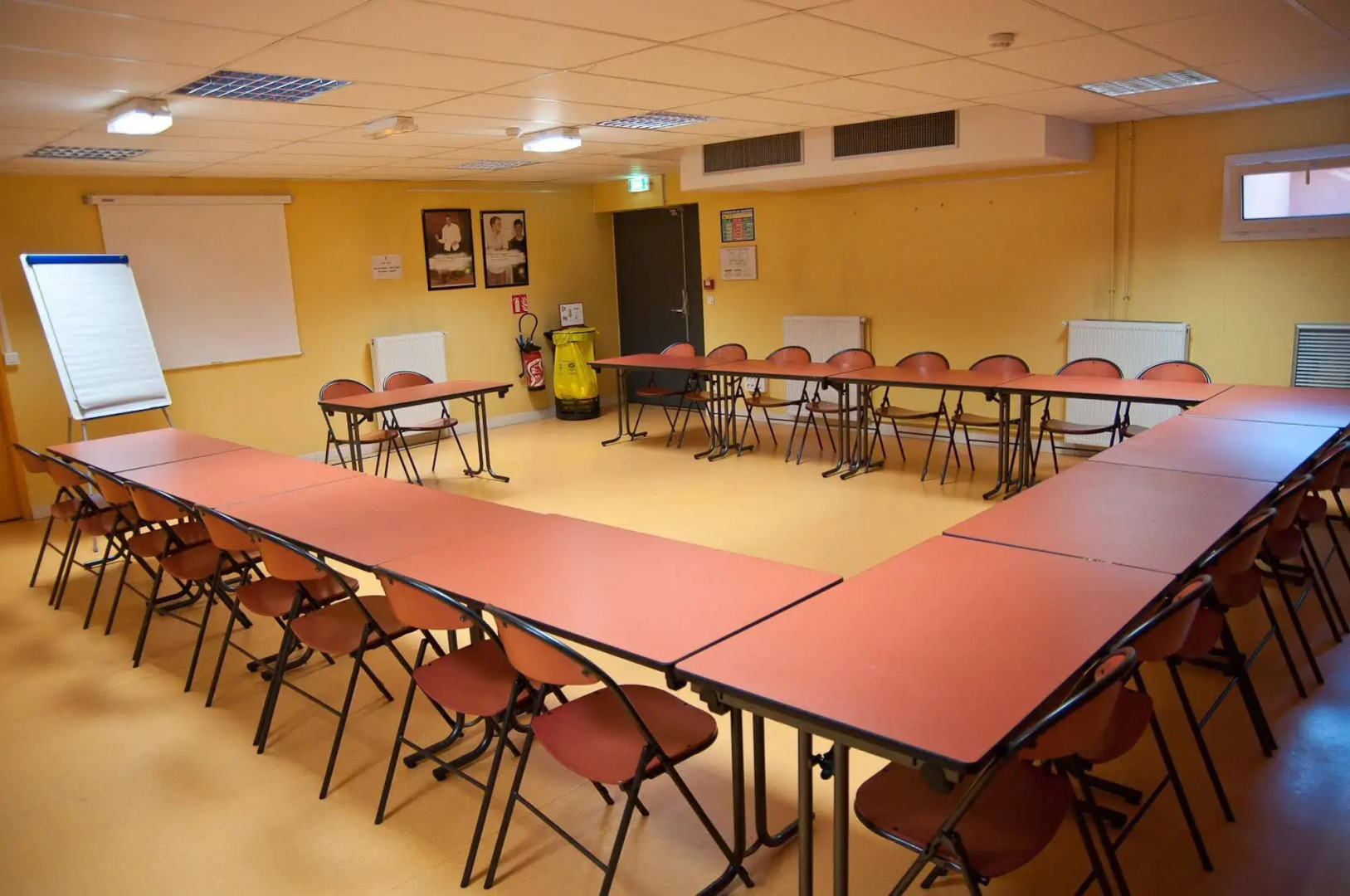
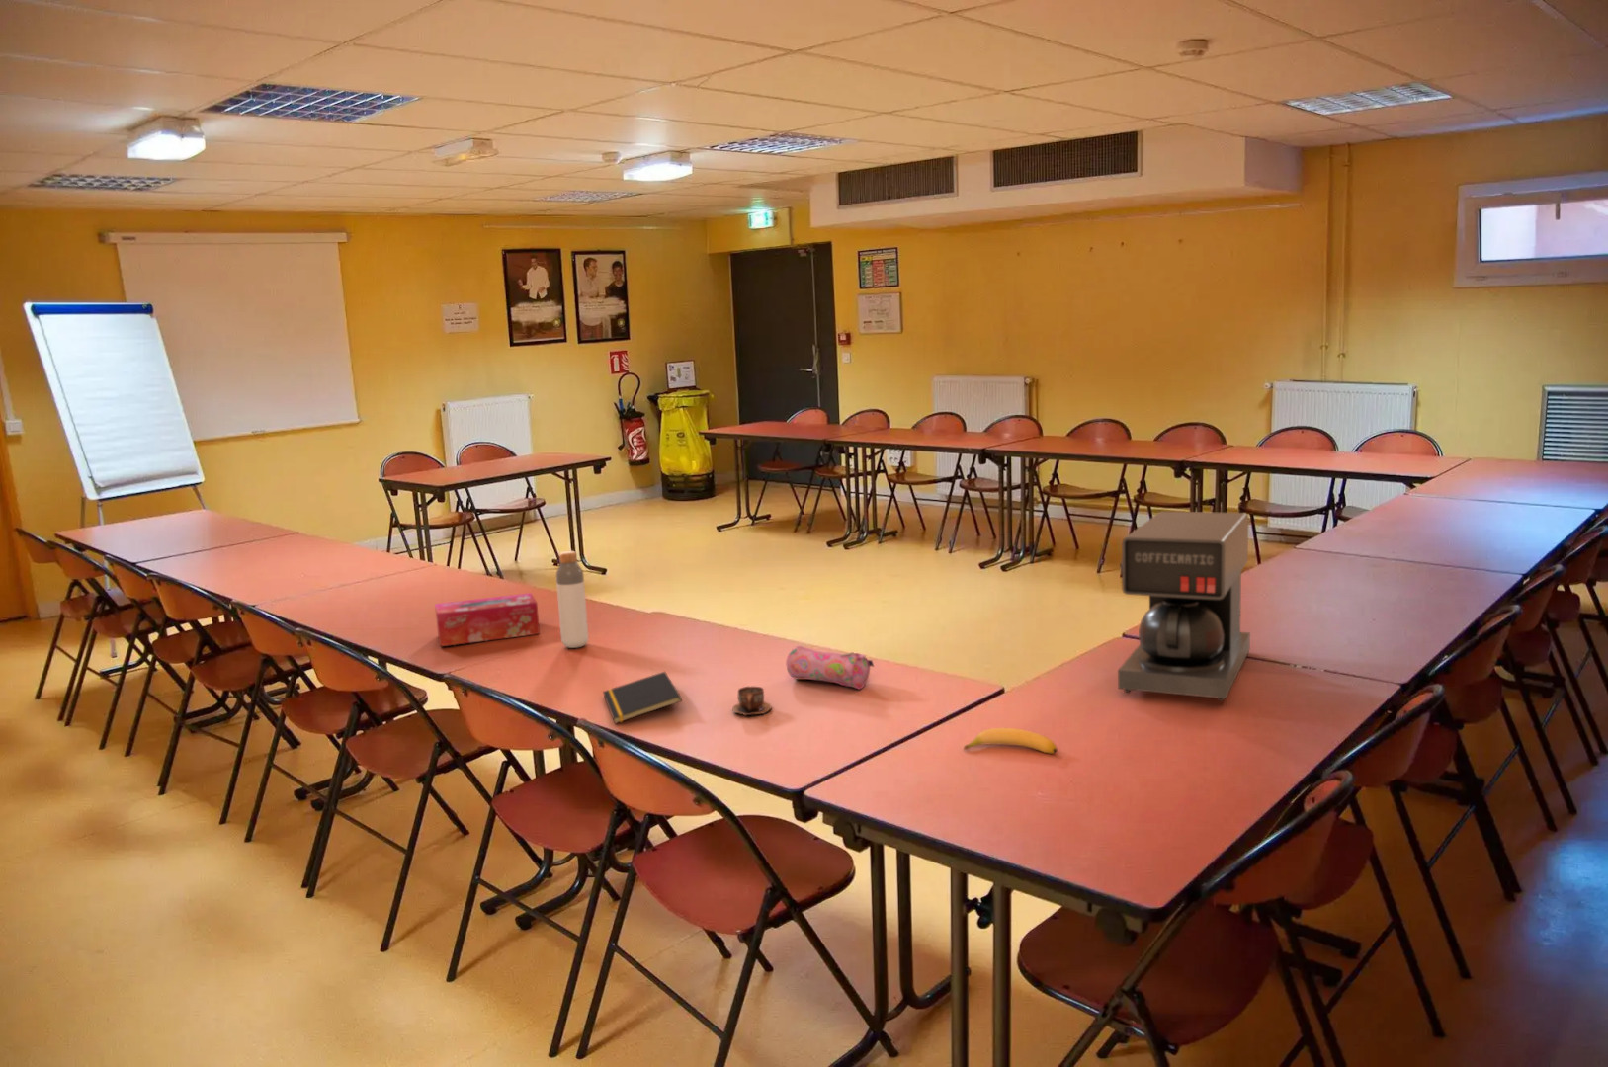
+ bottle [555,550,590,649]
+ tissue box [434,592,541,647]
+ notepad [602,670,683,724]
+ cup [731,686,773,717]
+ pencil case [785,645,874,691]
+ banana [962,728,1059,755]
+ coffee maker [1117,511,1251,703]
